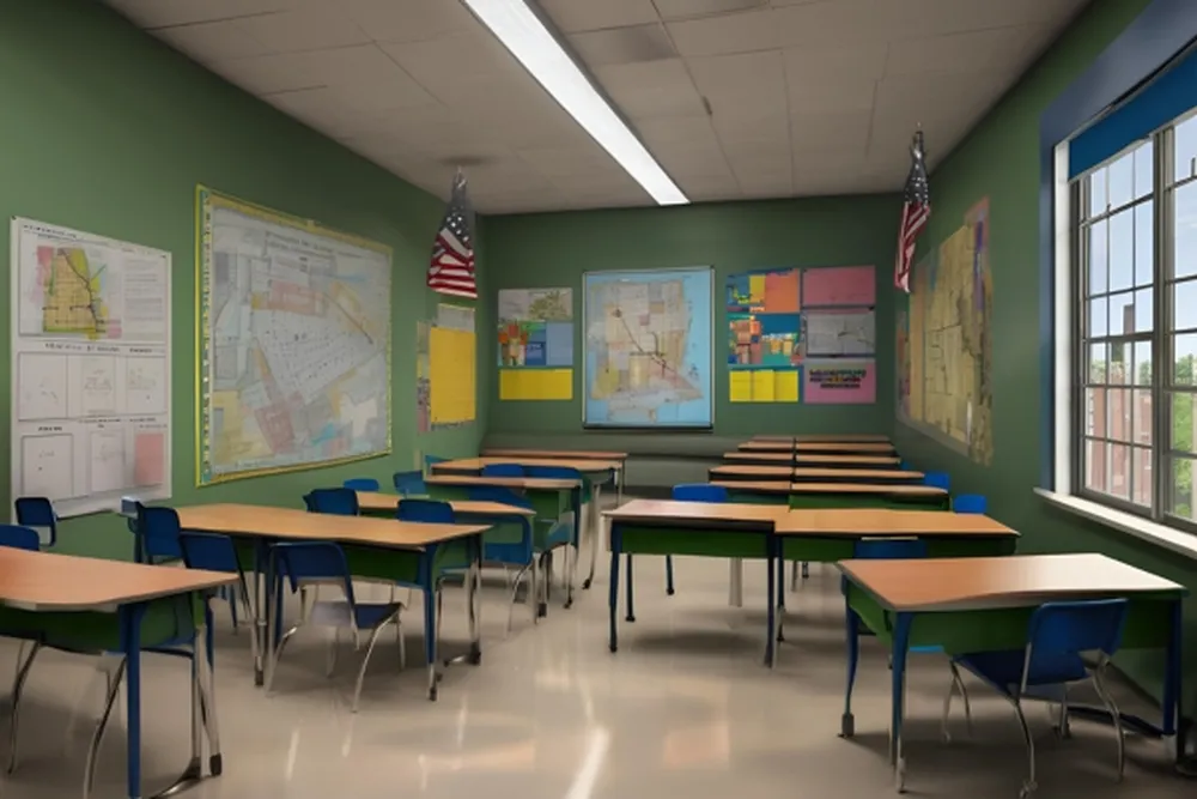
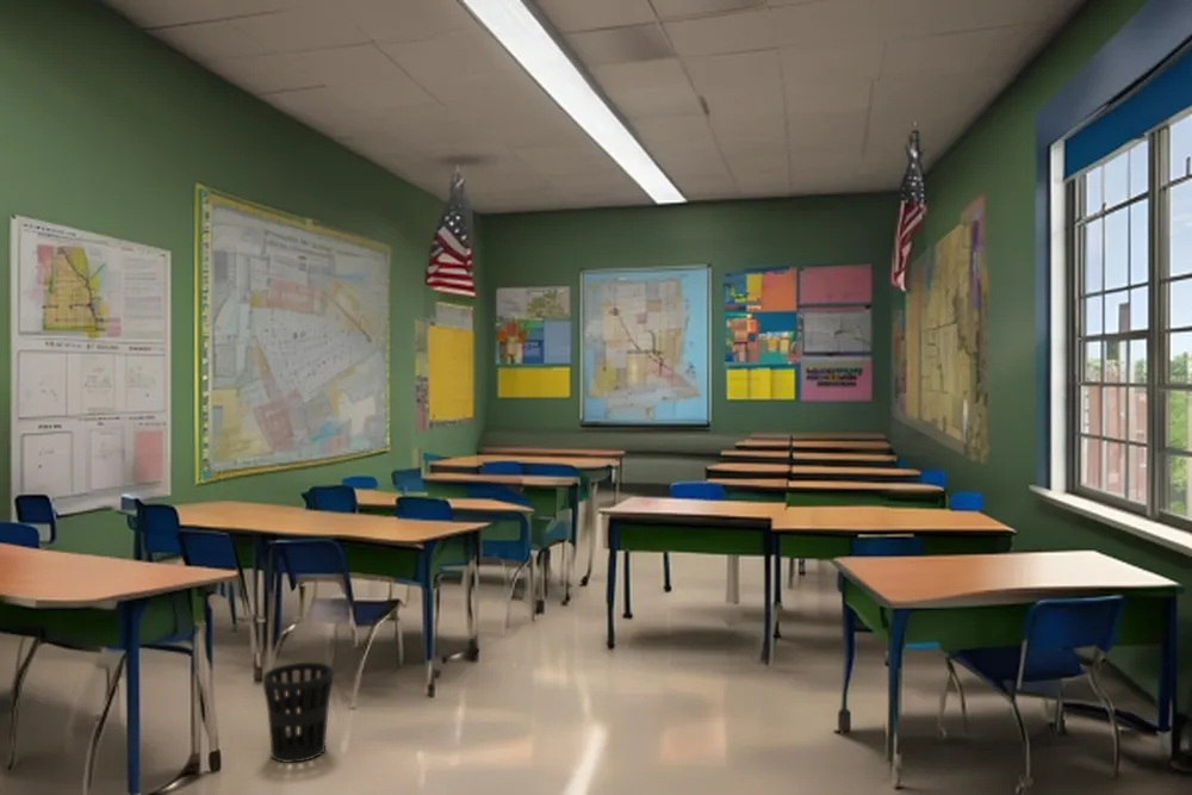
+ wastebasket [262,662,335,764]
